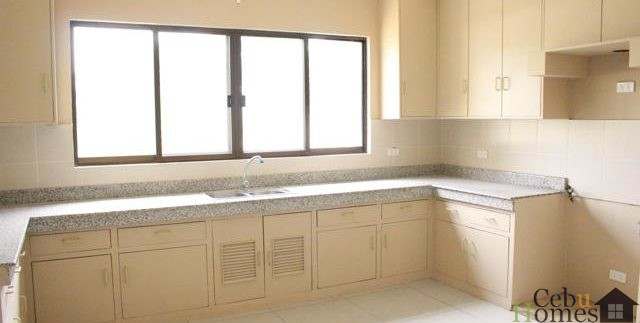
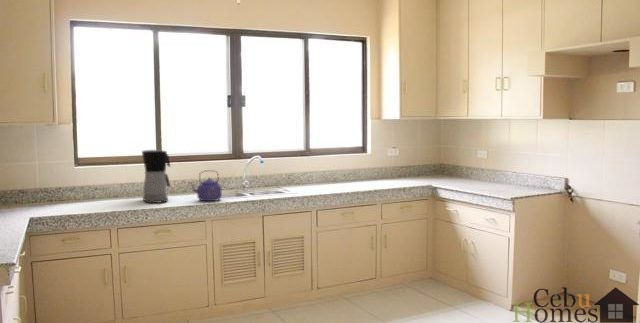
+ coffee maker [141,149,171,204]
+ kettle [188,169,223,202]
